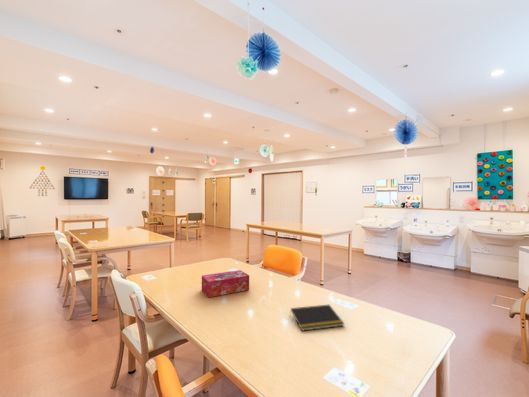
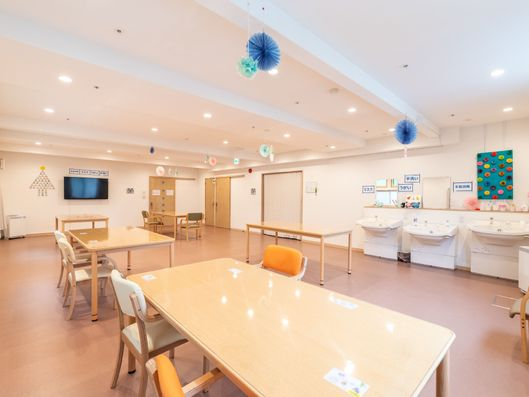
- notepad [289,304,345,332]
- tissue box [201,269,250,298]
